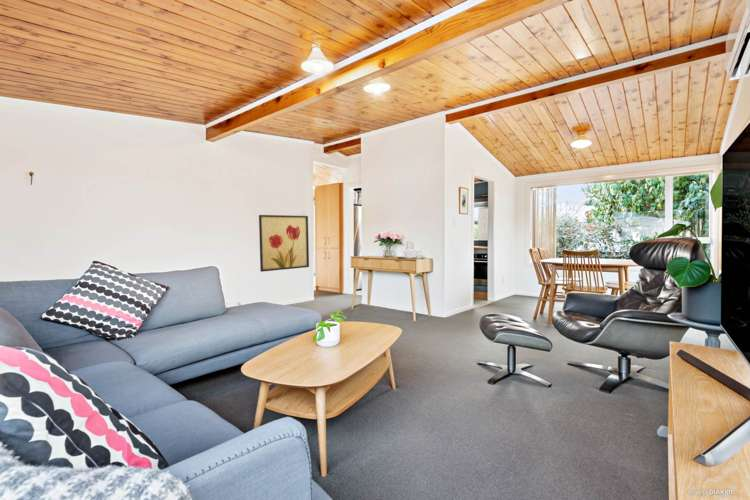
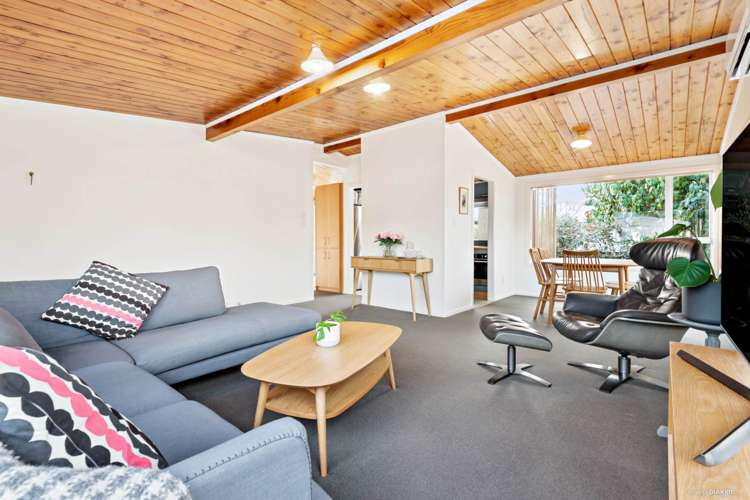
- wall art [258,214,310,273]
